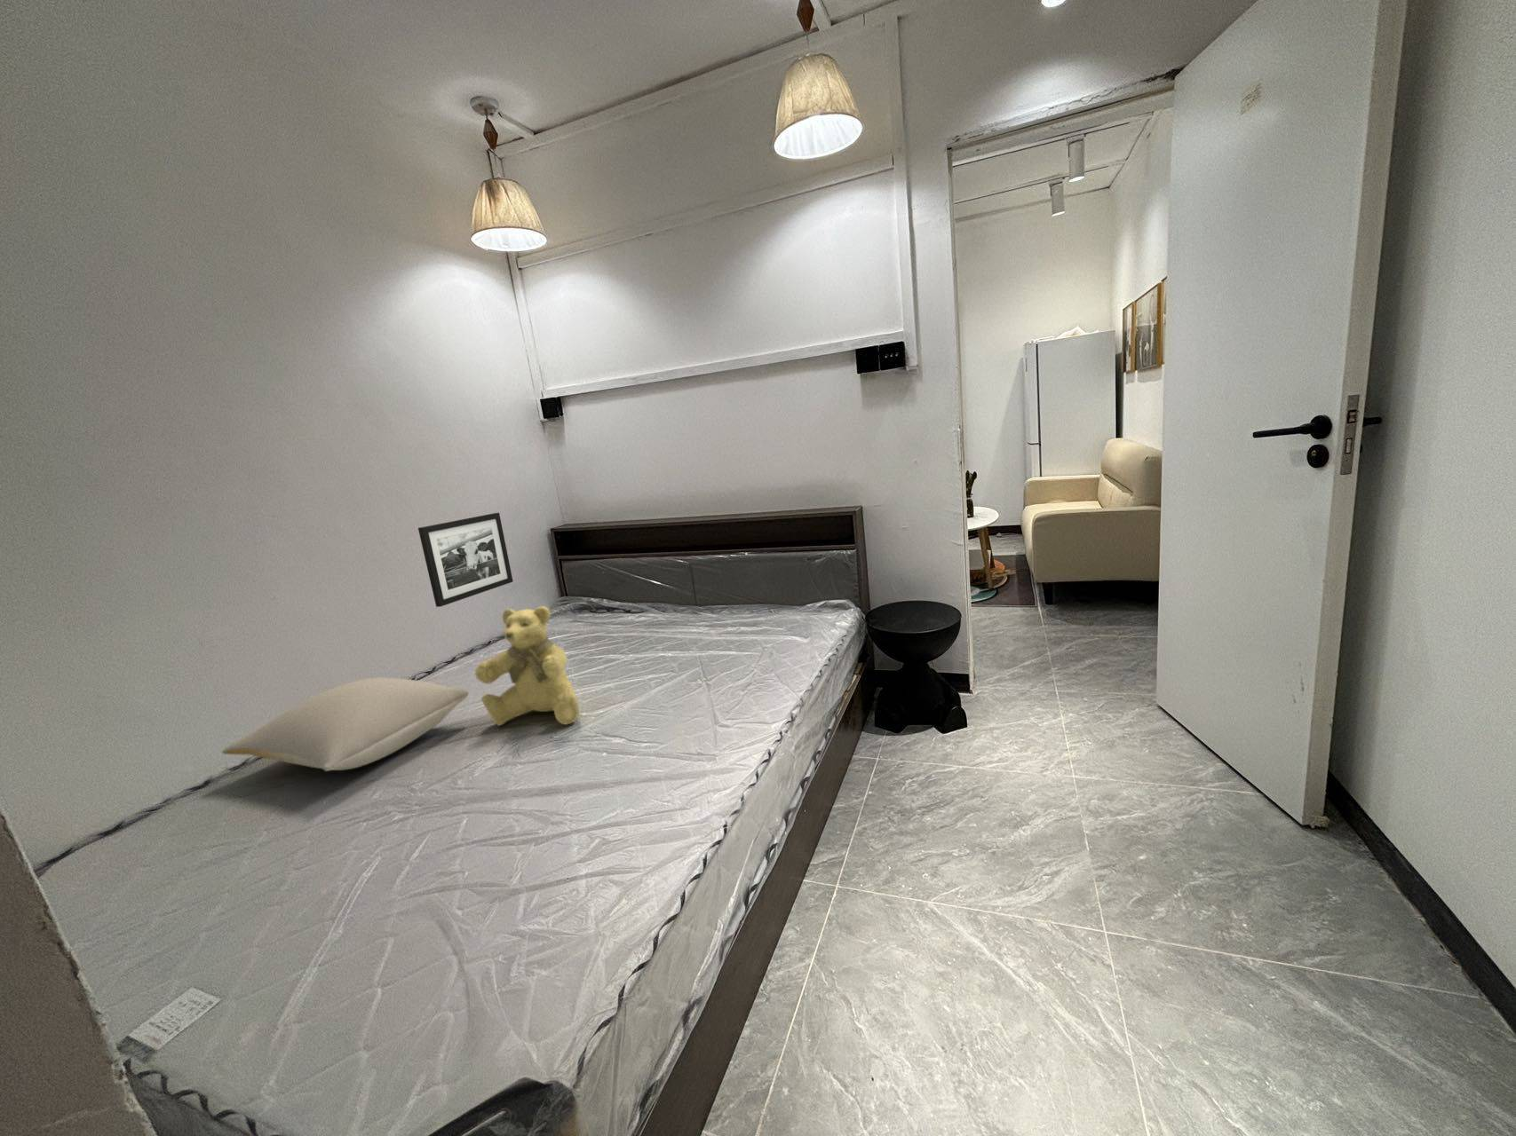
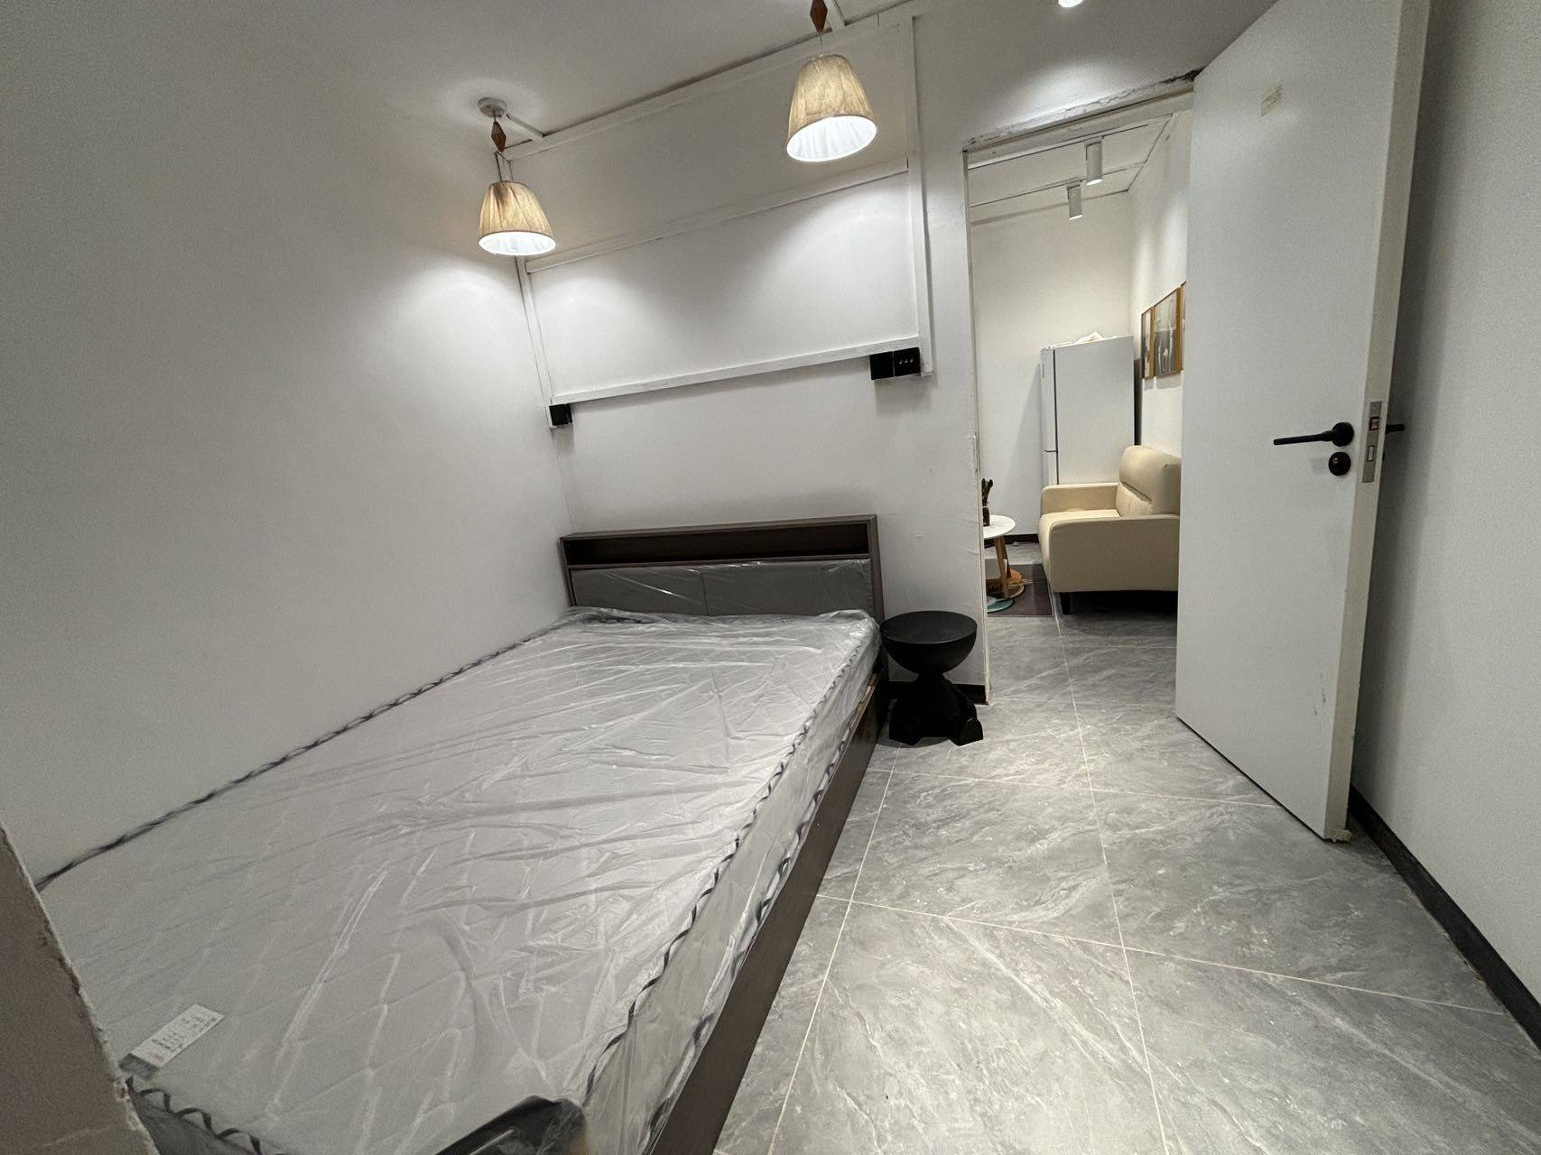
- teddy bear [474,605,580,727]
- pillow [221,677,470,772]
- picture frame [418,512,514,607]
